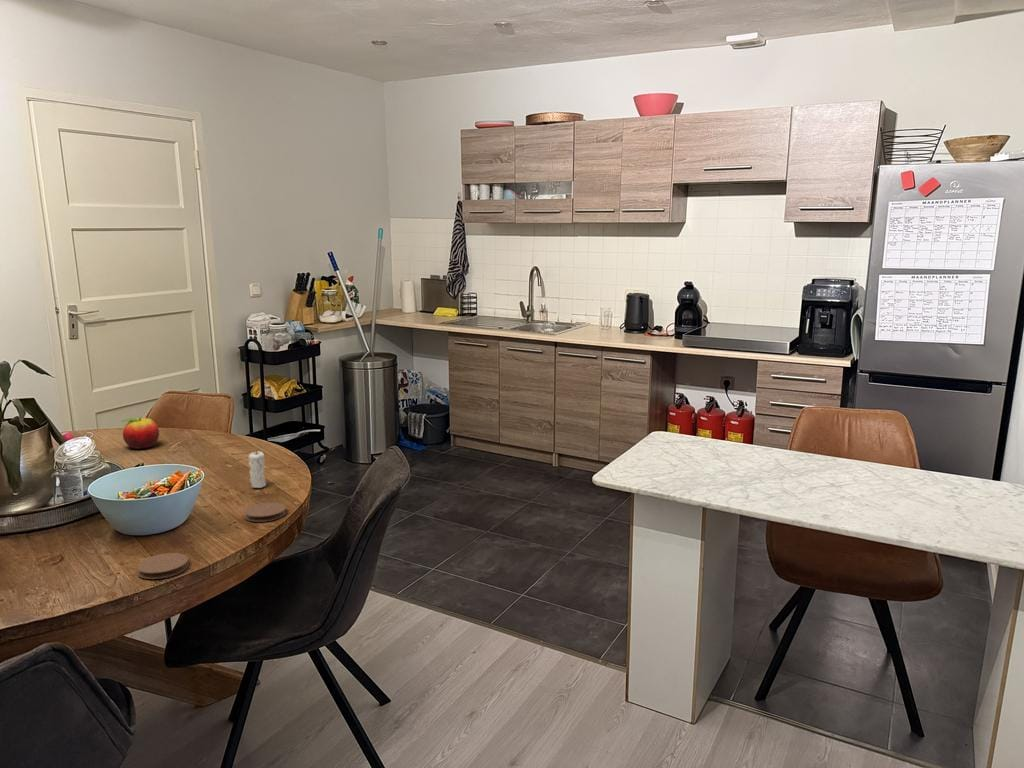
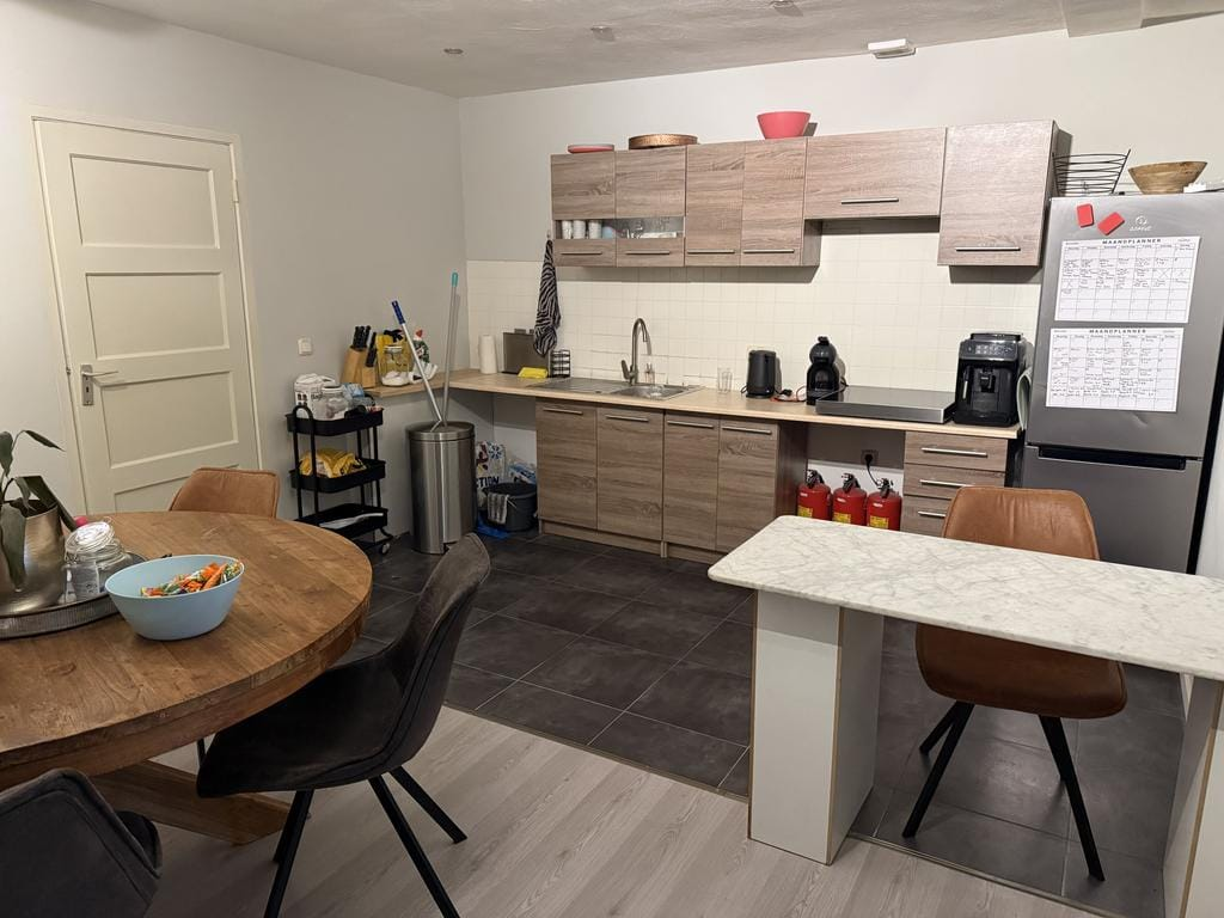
- fruit [120,416,160,450]
- coaster [243,501,287,523]
- coaster [136,552,190,580]
- candle [247,445,267,489]
